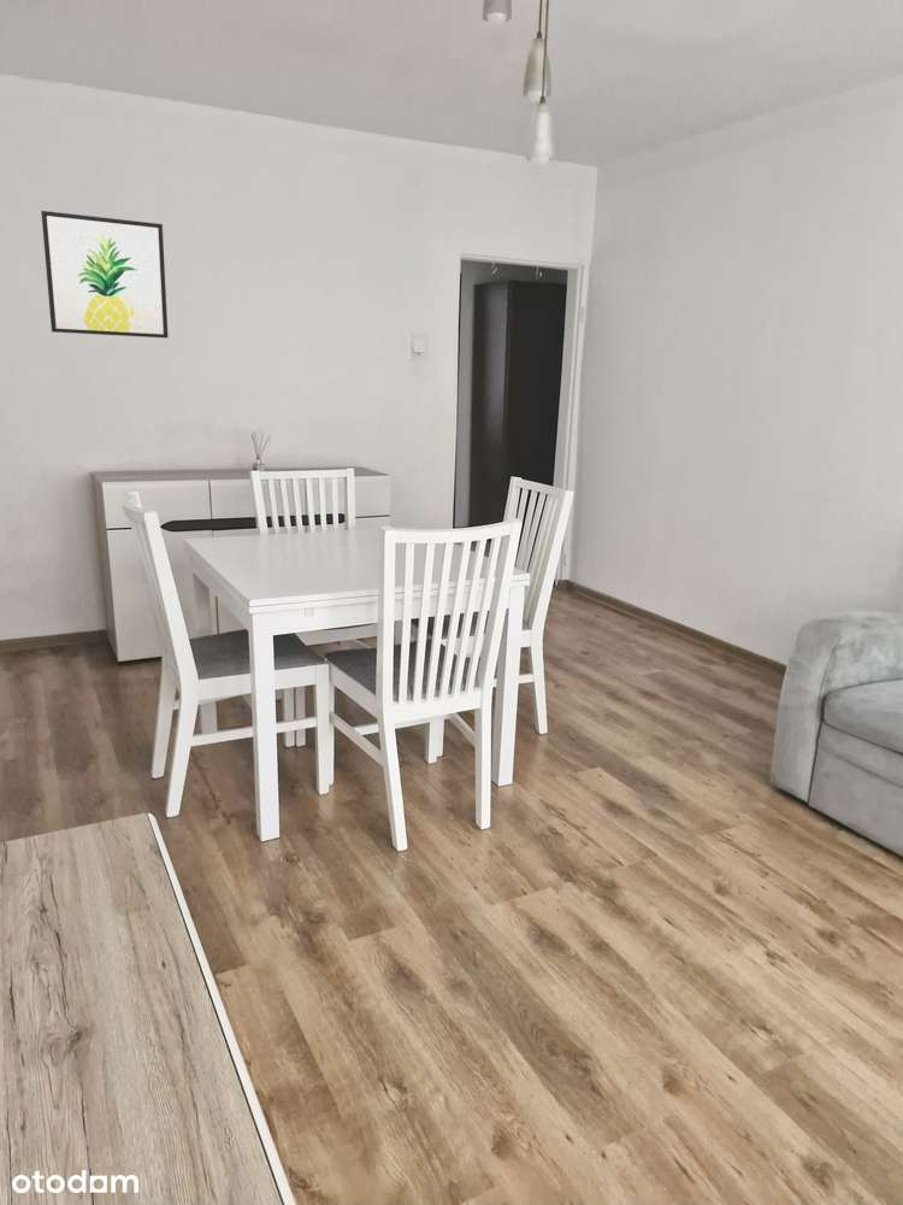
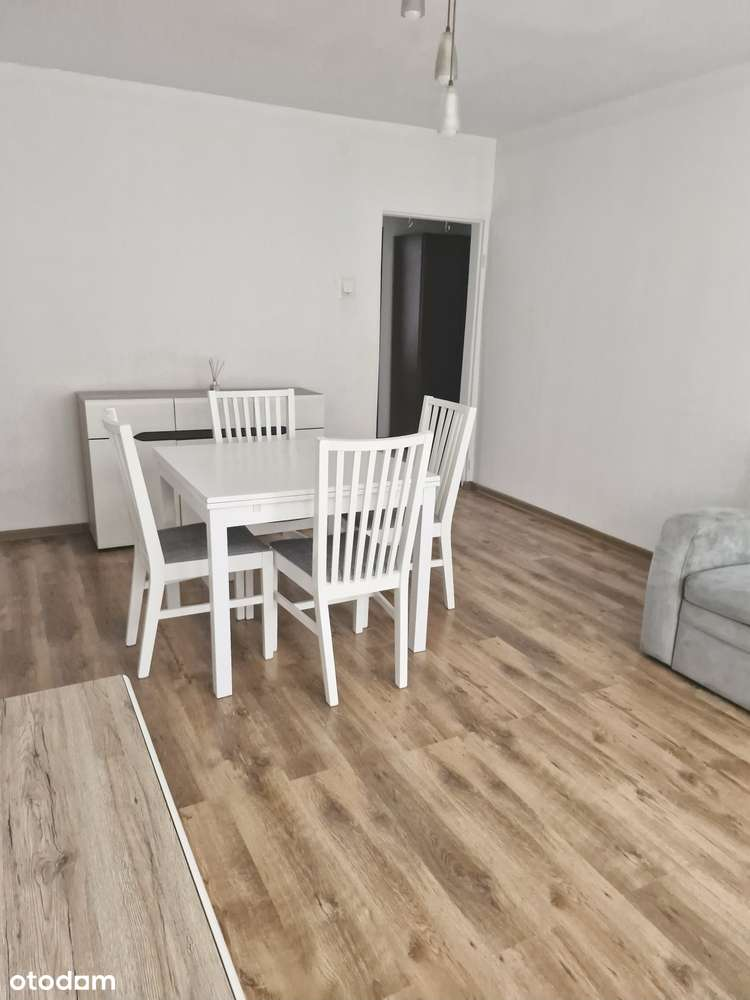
- wall art [40,210,170,339]
